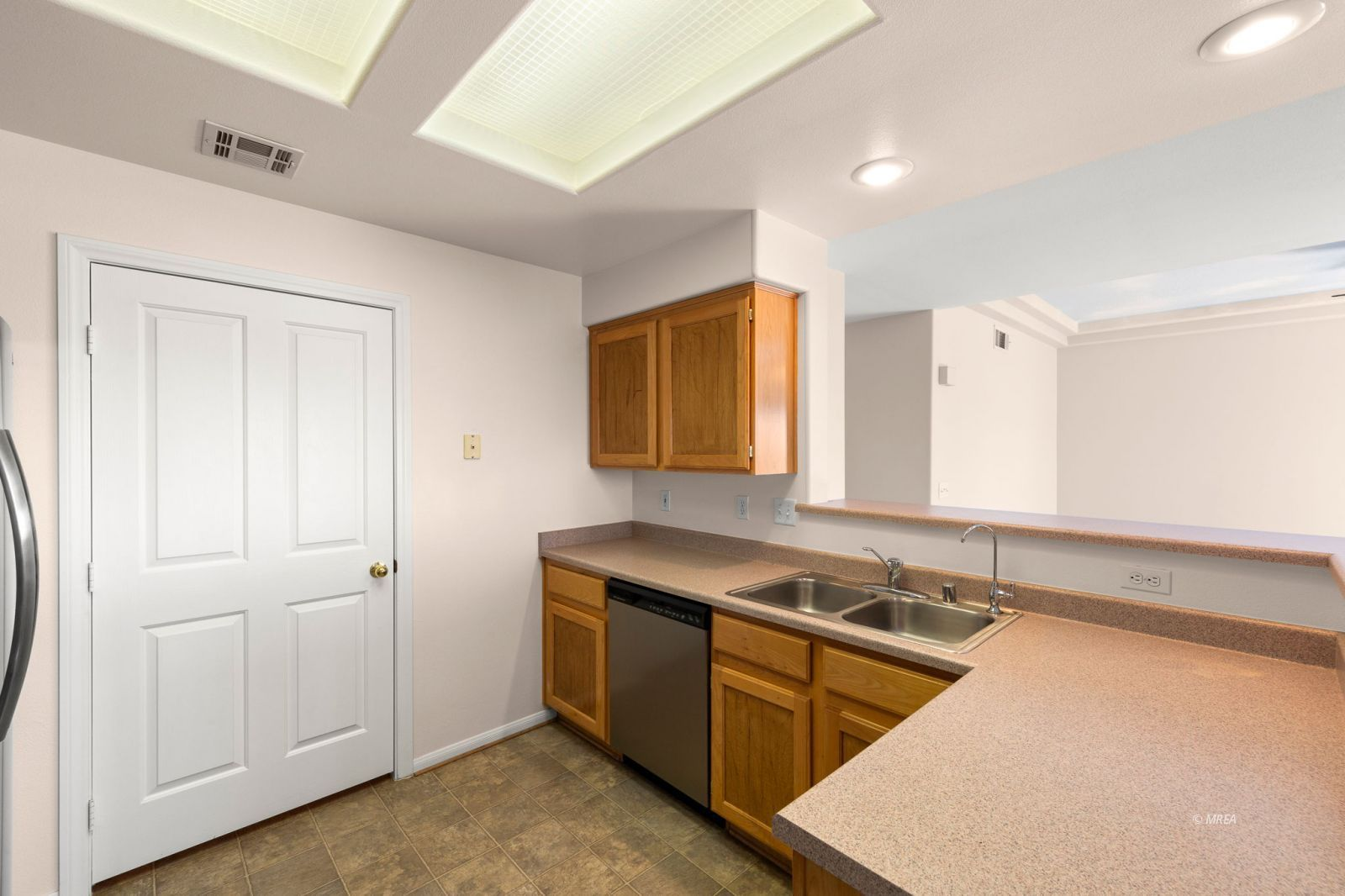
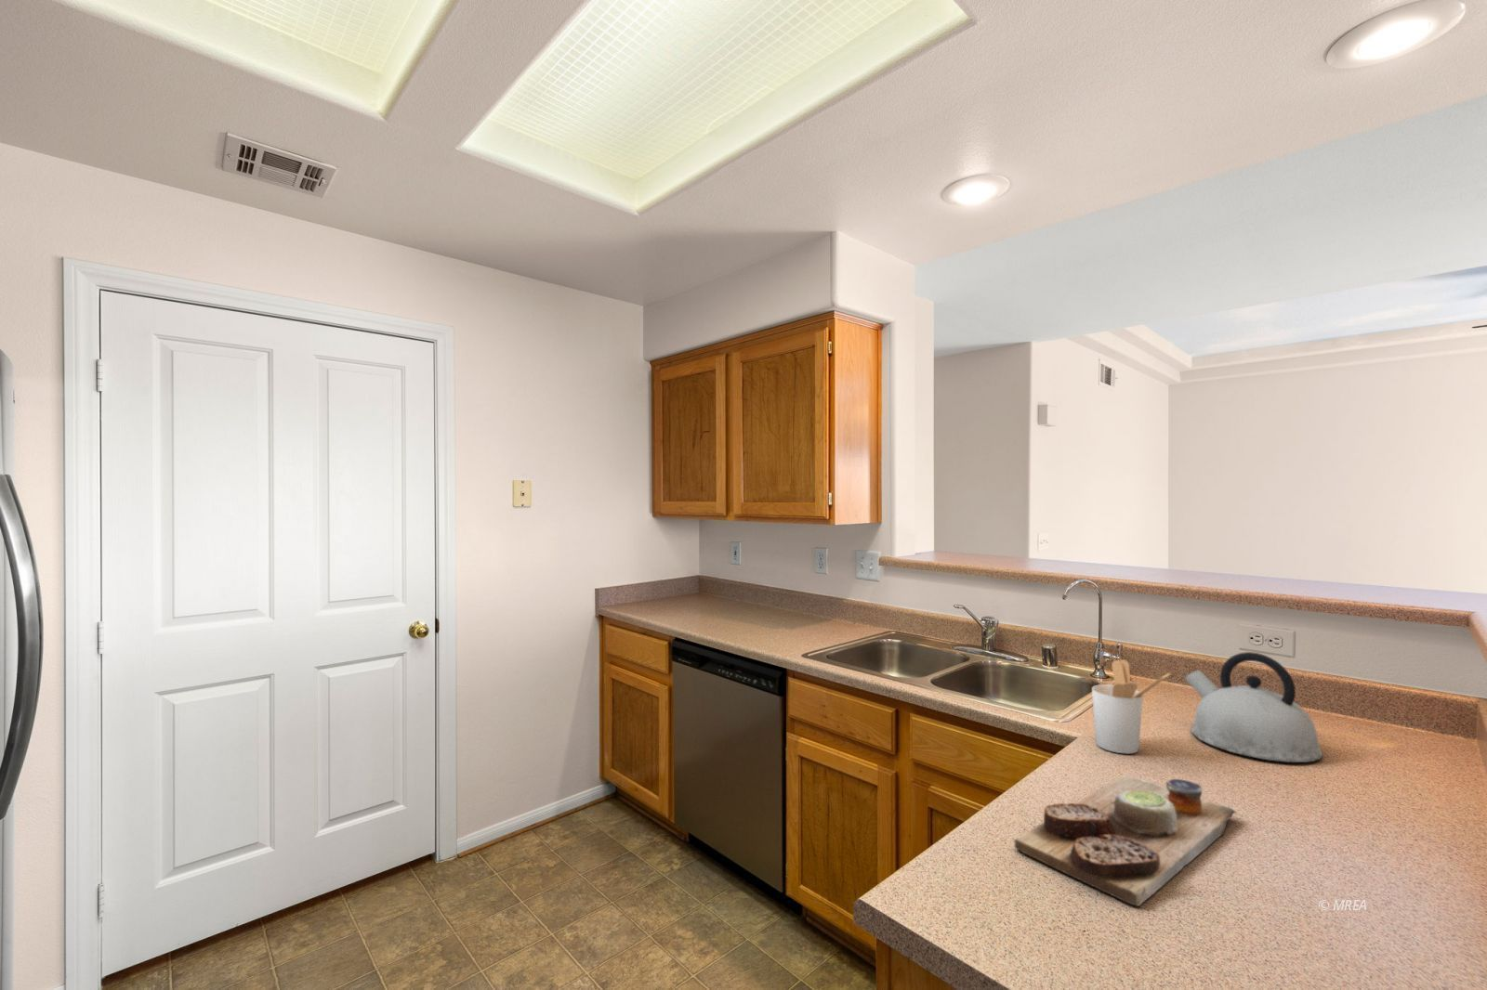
+ utensil holder [1091,659,1171,755]
+ cutting board [1013,775,1239,907]
+ kettle [1184,651,1323,763]
